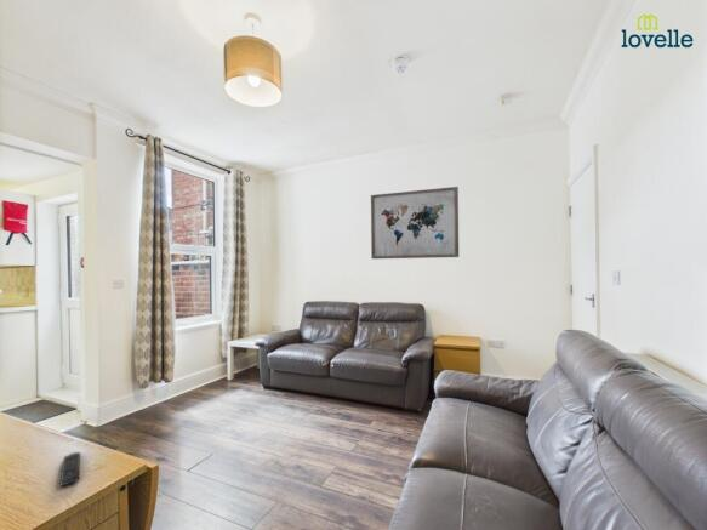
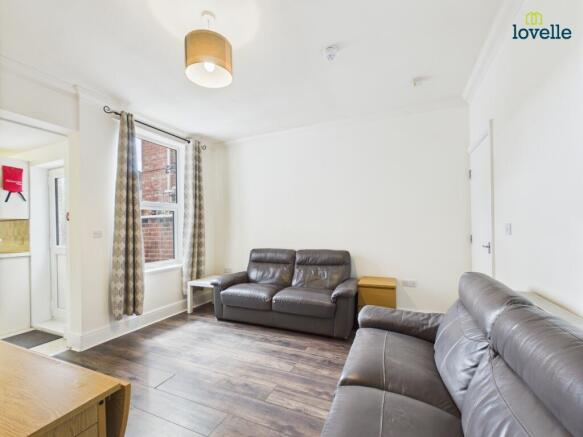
- remote control [58,451,81,488]
- wall art [370,186,460,260]
